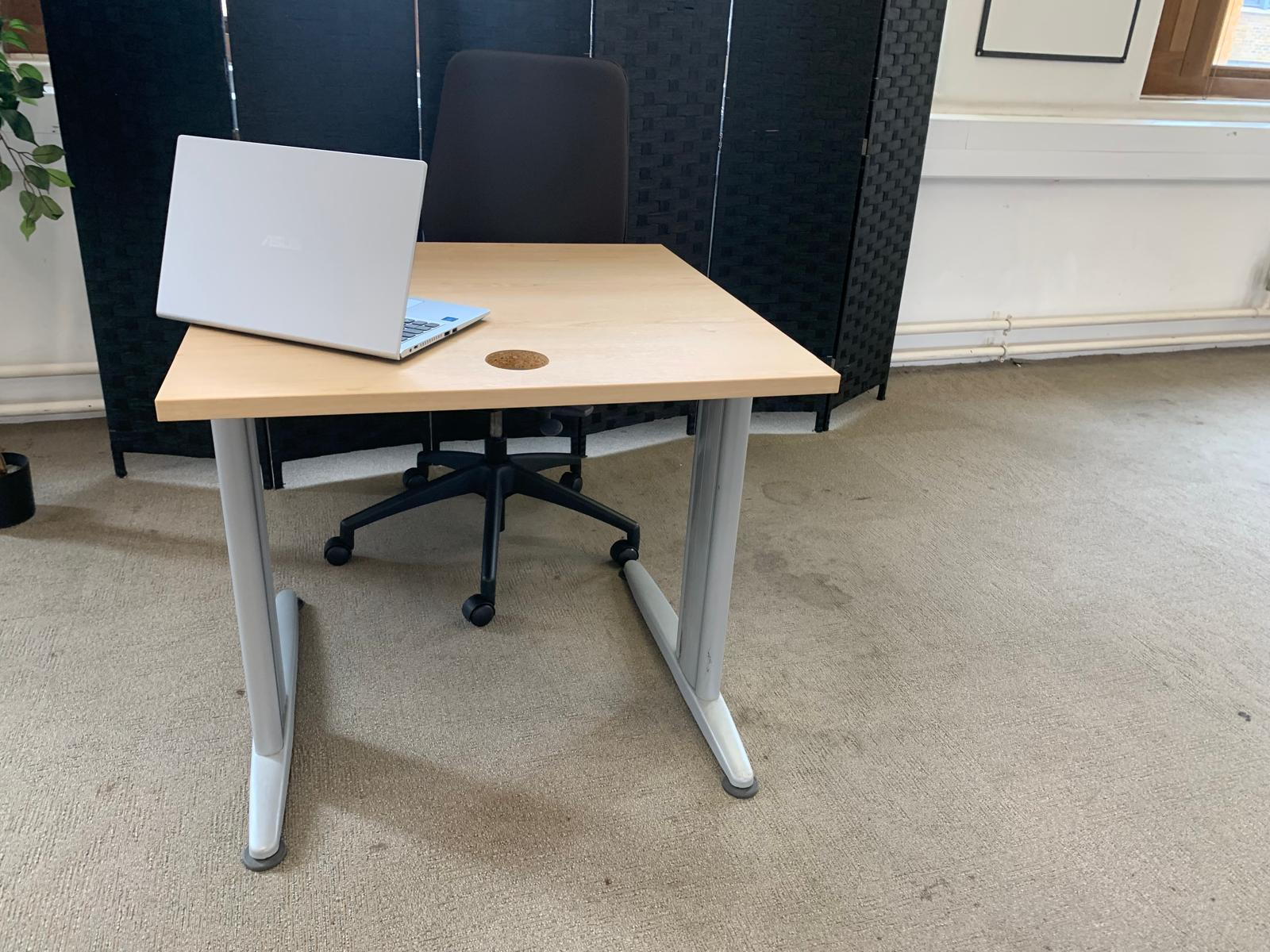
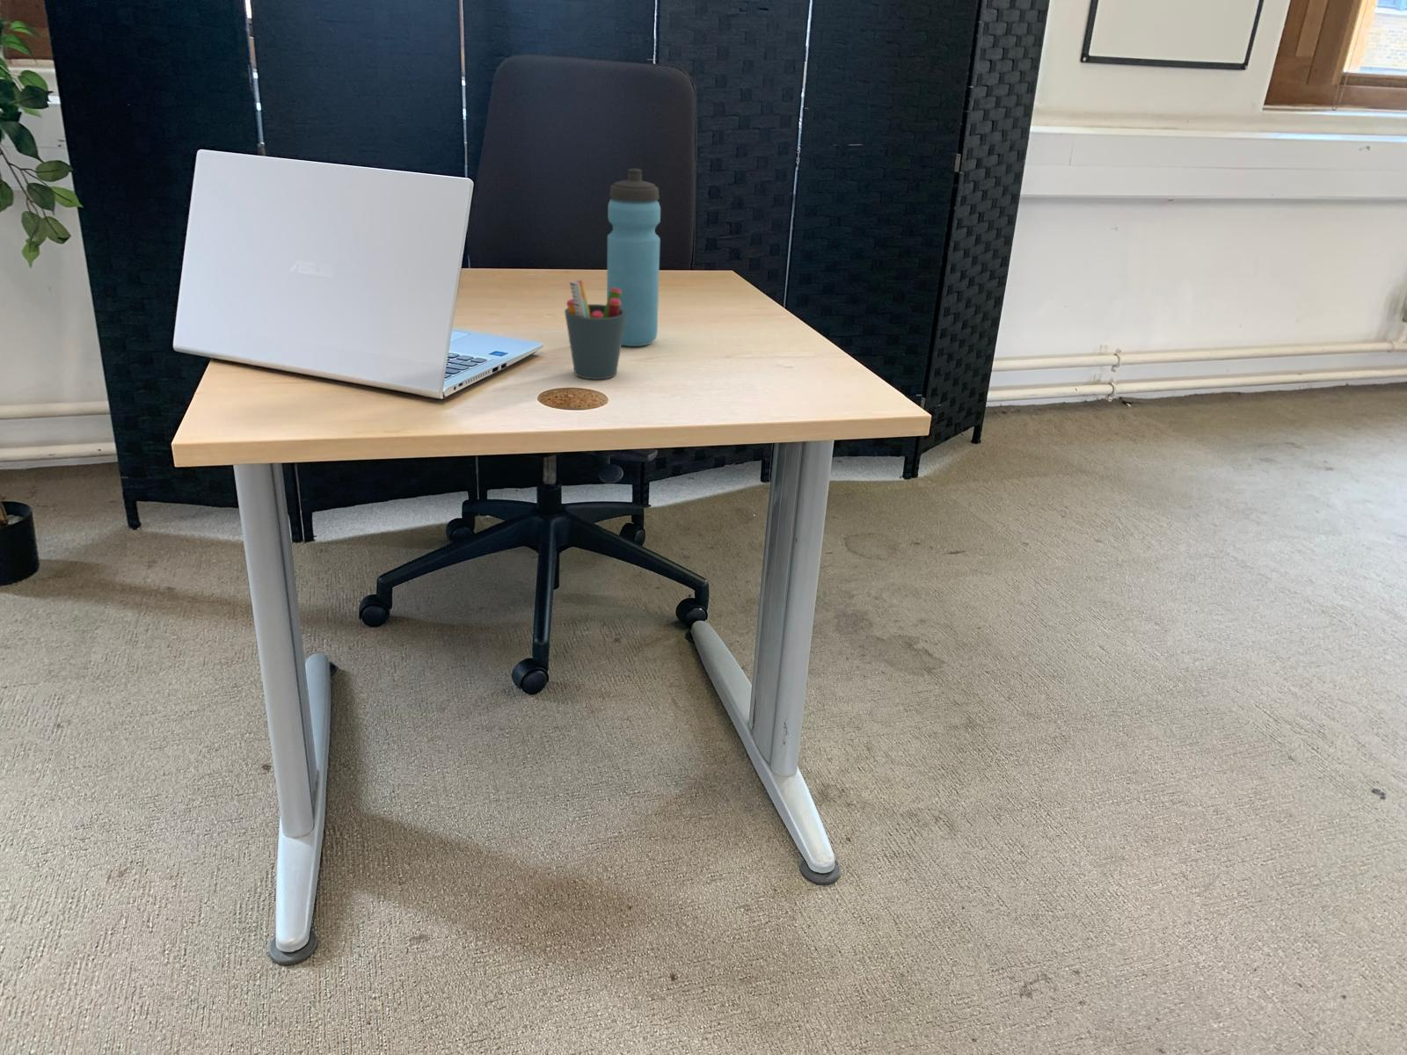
+ pen holder [564,279,627,380]
+ water bottle [606,168,661,347]
